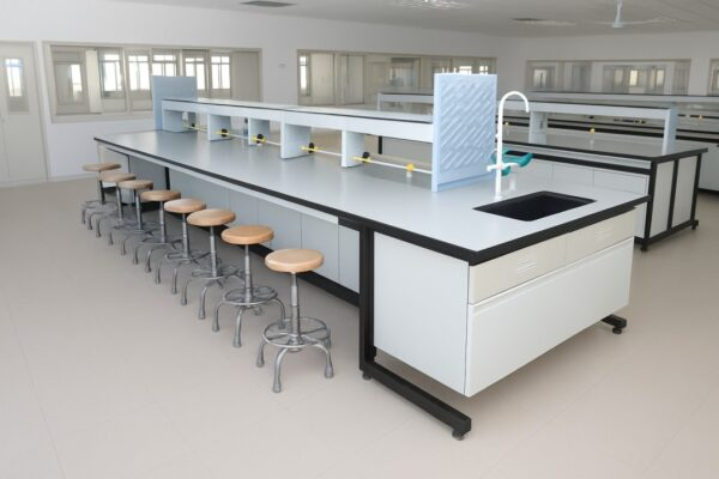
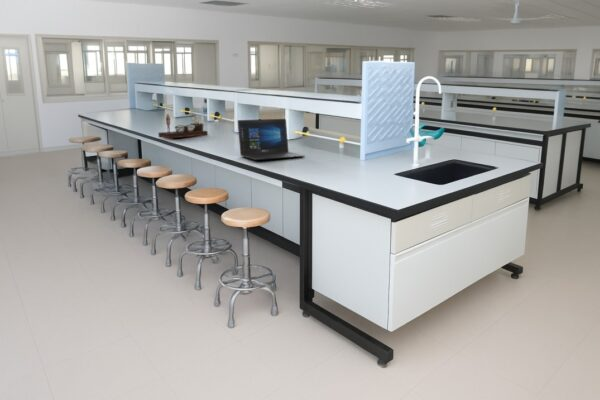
+ laptop [237,118,306,161]
+ desk organizer [157,113,209,140]
